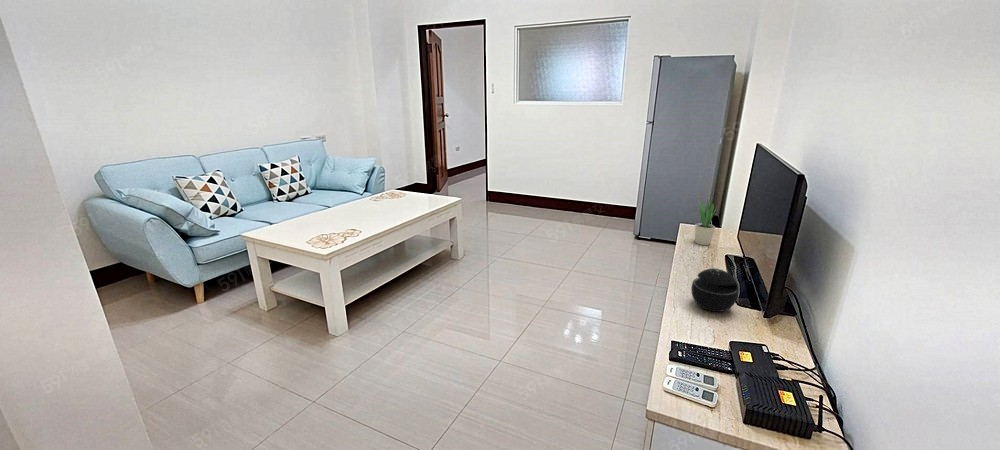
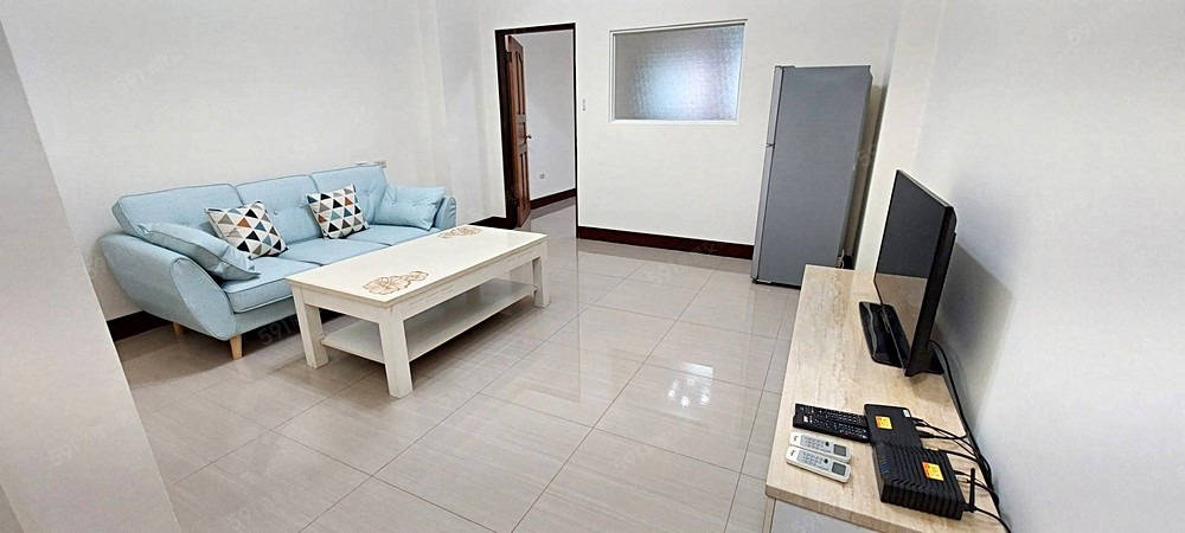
- speaker [690,267,740,313]
- potted plant [694,195,718,246]
